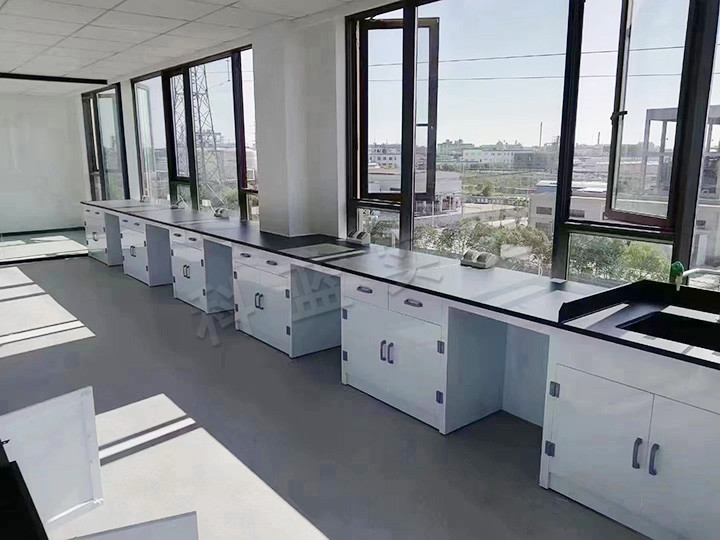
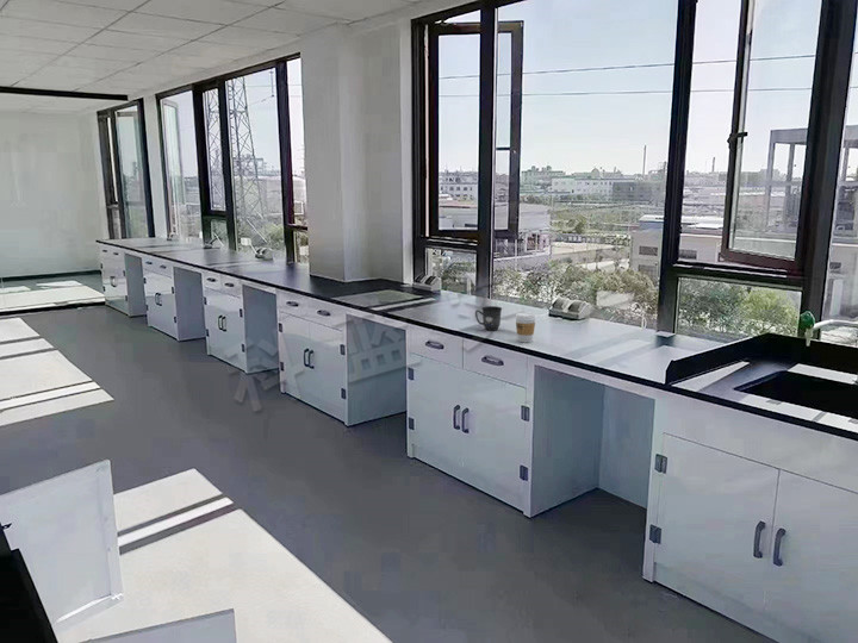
+ mug [474,305,503,331]
+ coffee cup [514,311,537,343]
